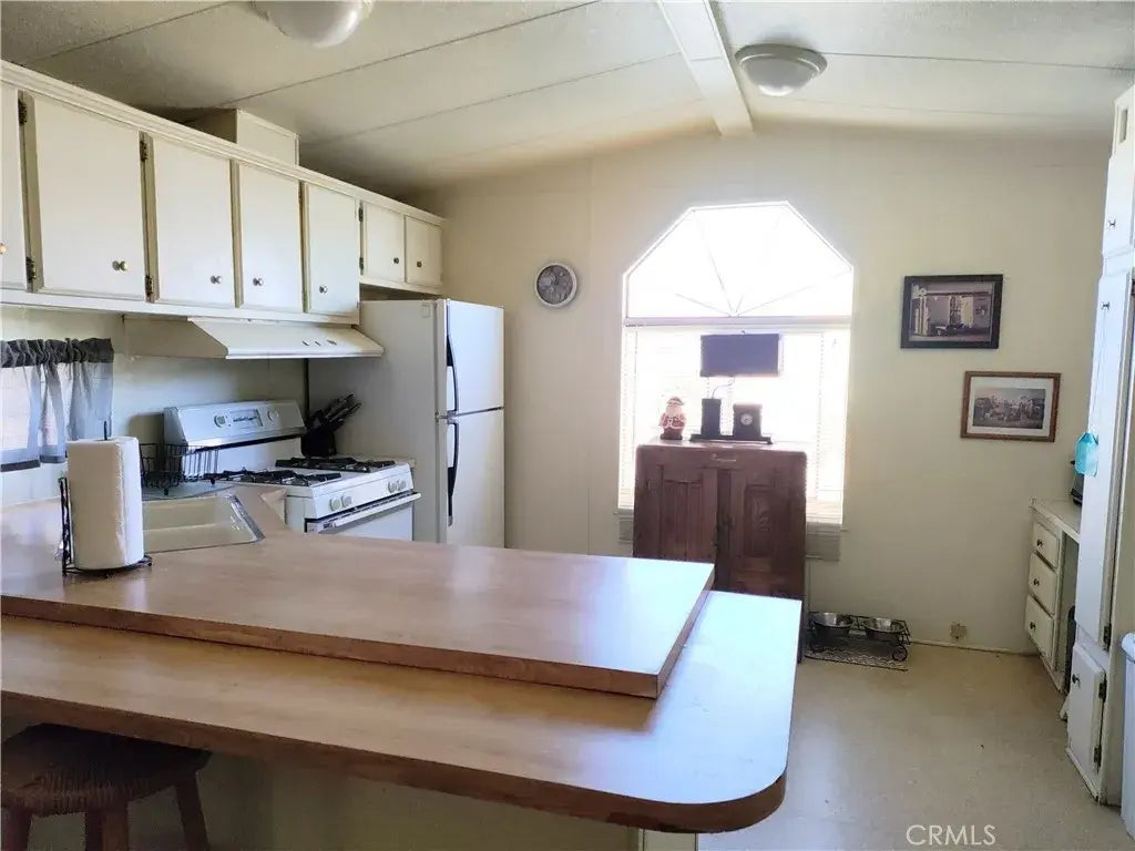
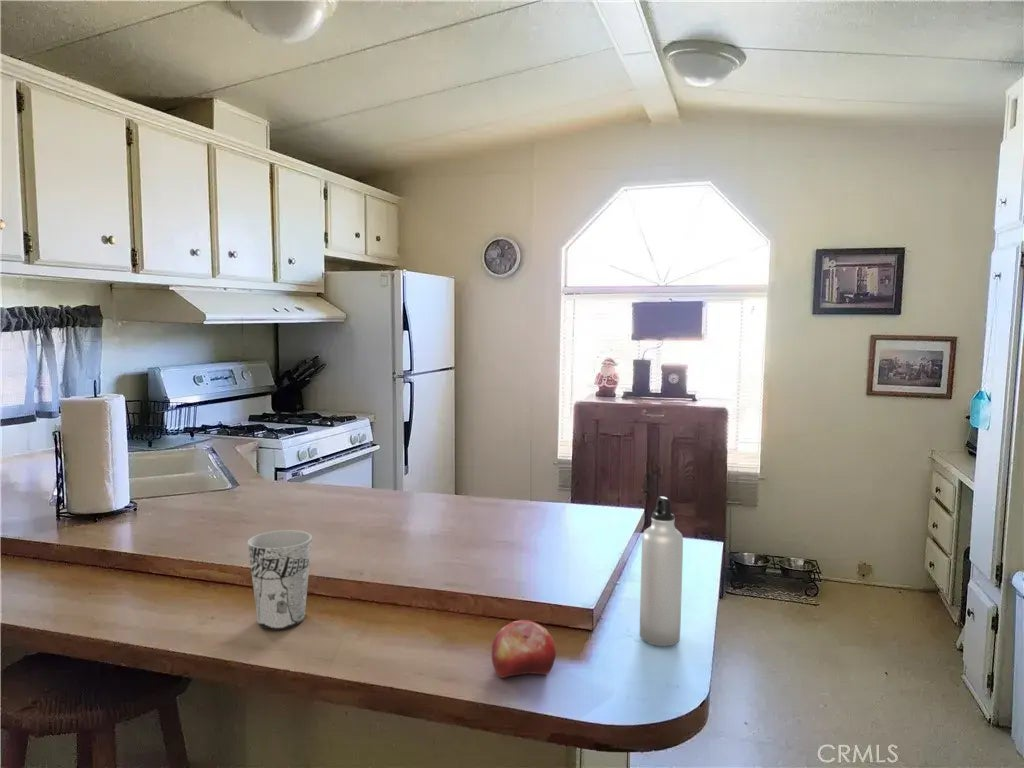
+ water bottle [639,496,684,647]
+ cup [247,529,313,630]
+ fruit [491,619,557,679]
